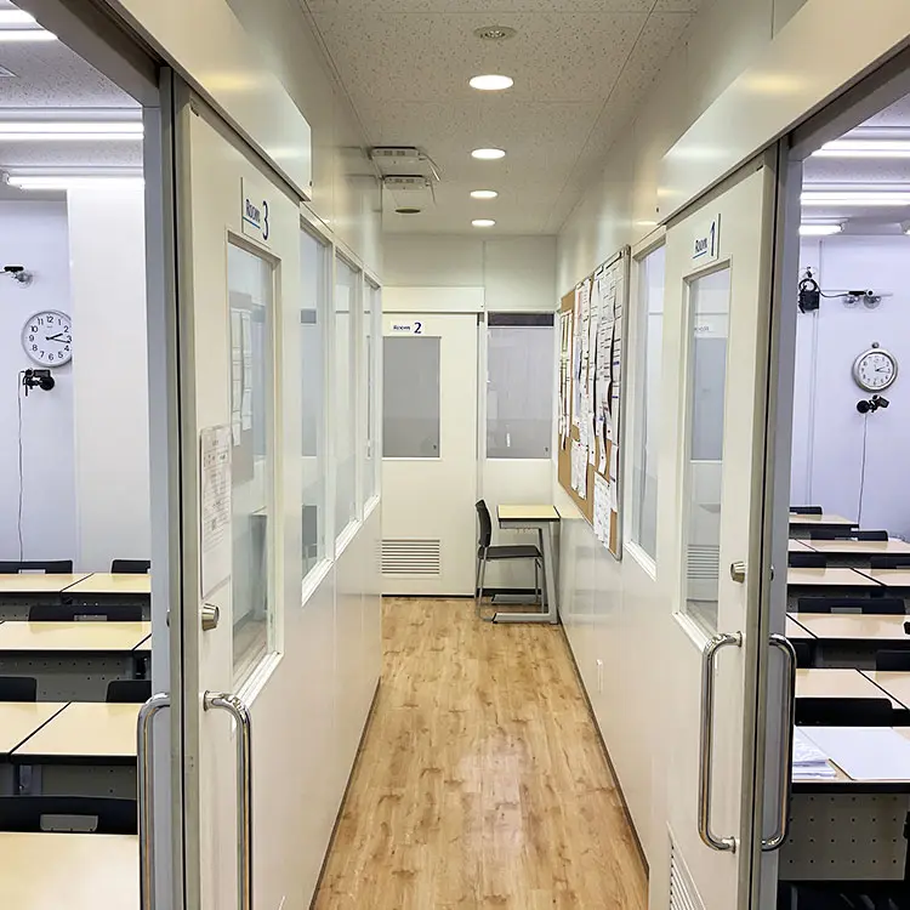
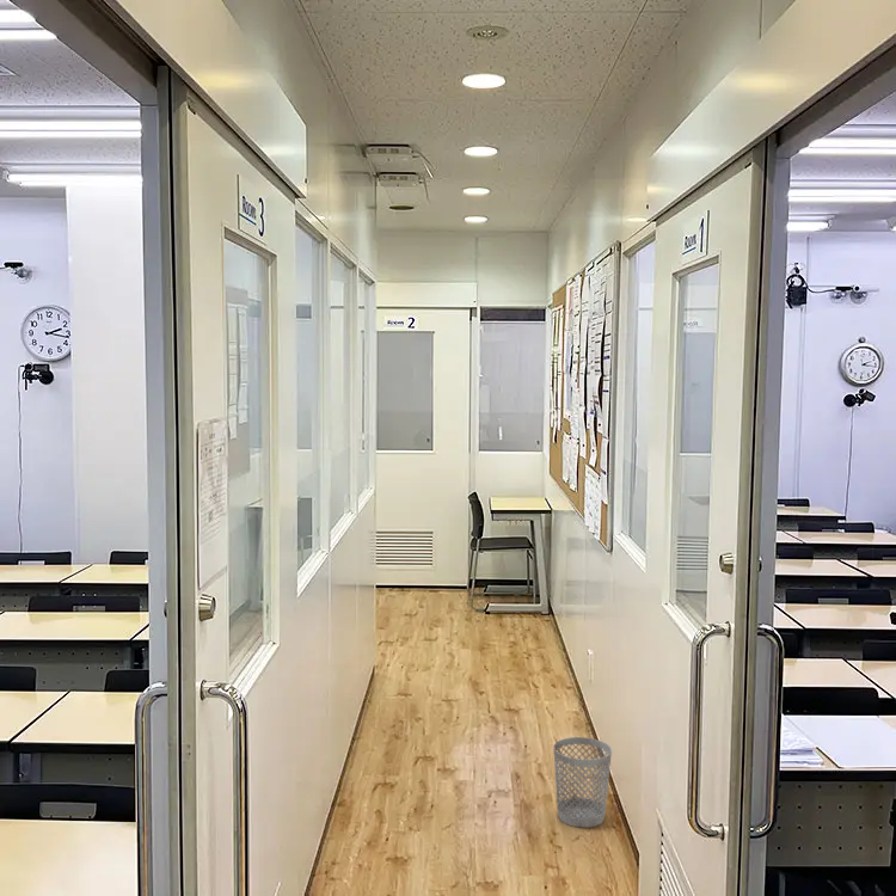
+ wastebasket [552,736,613,829]
